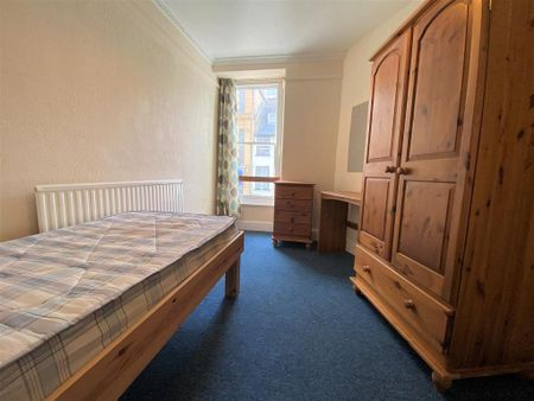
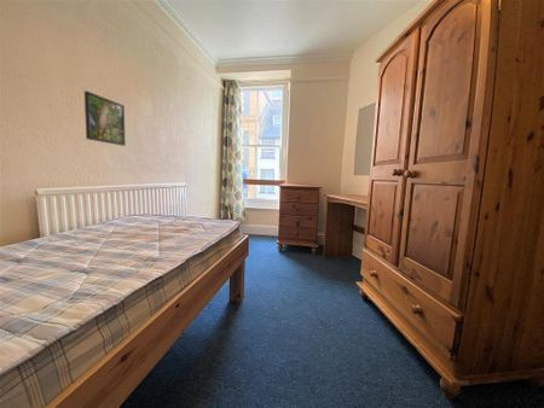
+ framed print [83,89,127,147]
